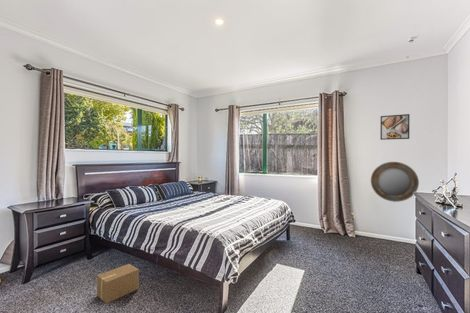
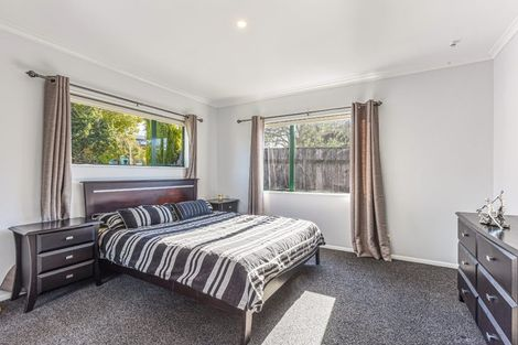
- cardboard box [96,263,140,304]
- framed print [379,113,411,141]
- home mirror [370,161,420,203]
